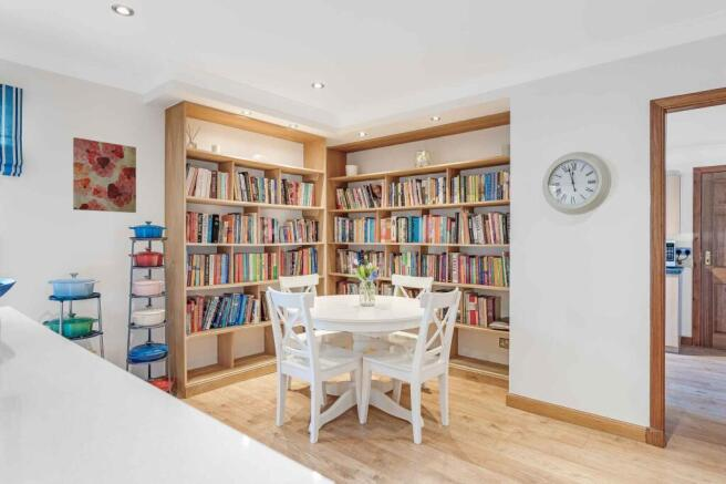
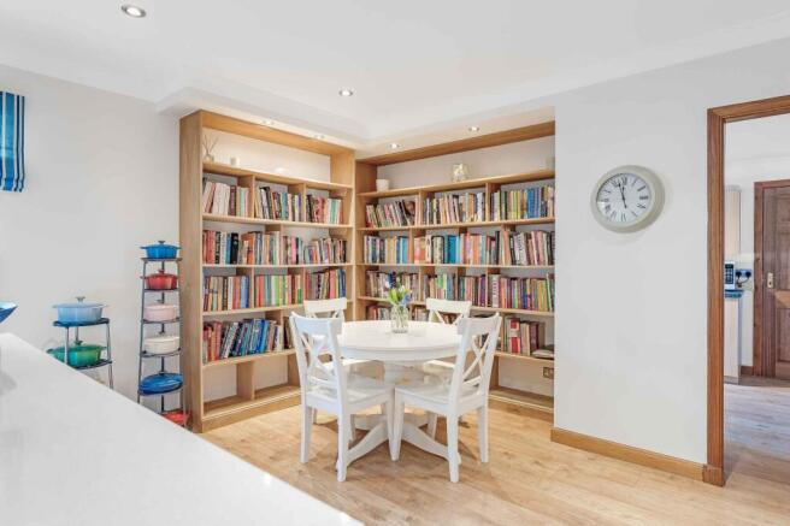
- wall art [72,136,137,214]
